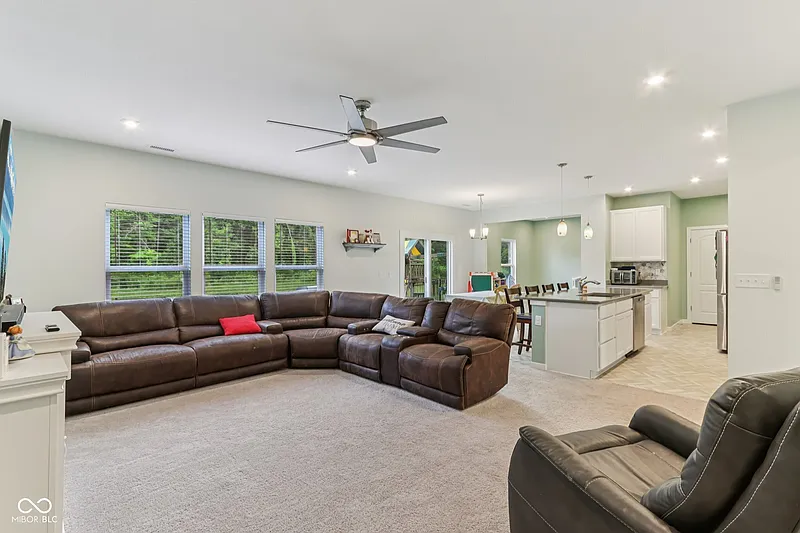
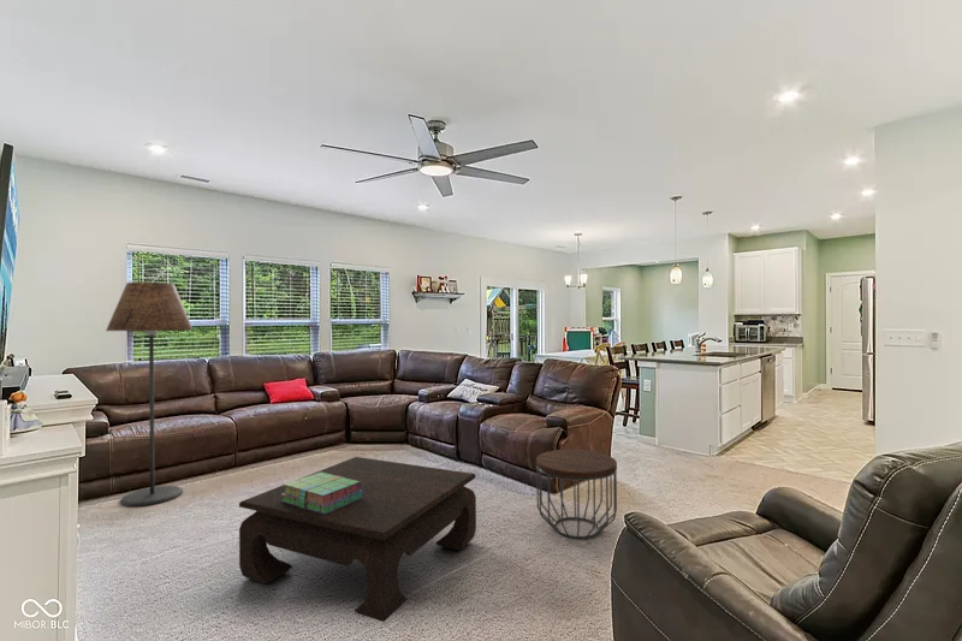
+ side table [535,449,618,540]
+ coffee table [238,456,477,623]
+ stack of books [281,473,363,515]
+ floor lamp [105,281,194,508]
